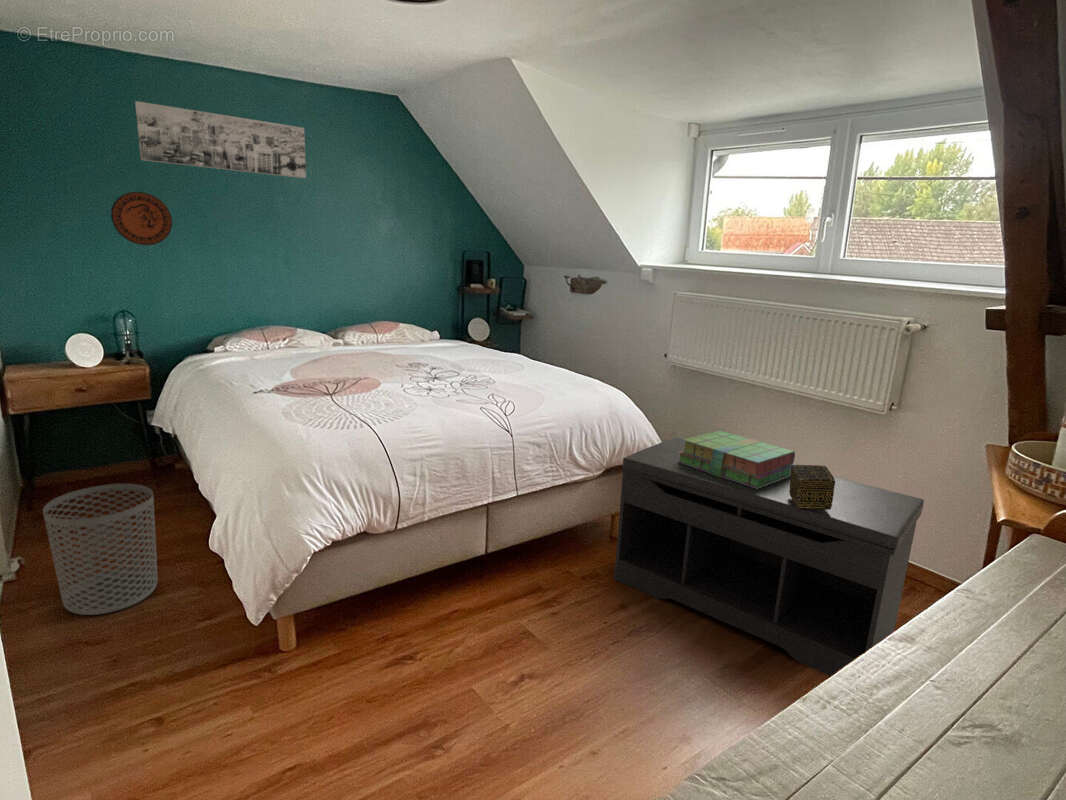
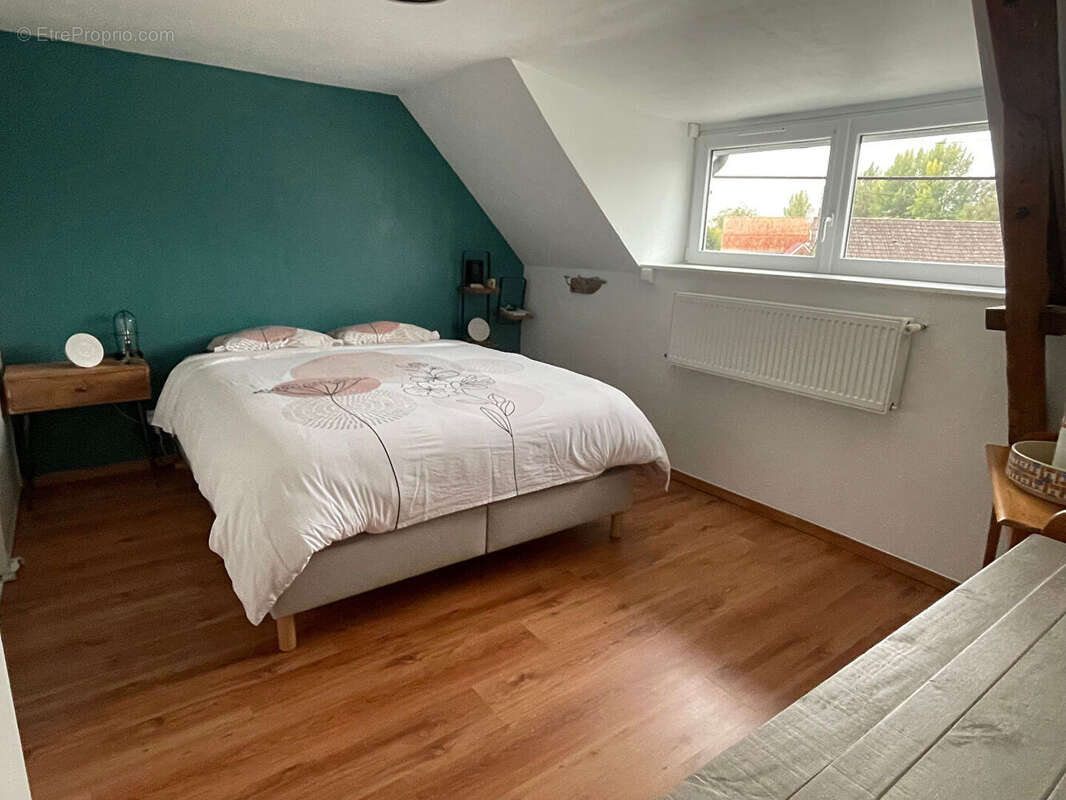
- bench [613,437,925,677]
- decorative plate [110,191,173,246]
- stack of books [677,430,797,489]
- decorative box [789,464,835,510]
- wall art [134,100,307,179]
- waste bin [42,483,159,616]
